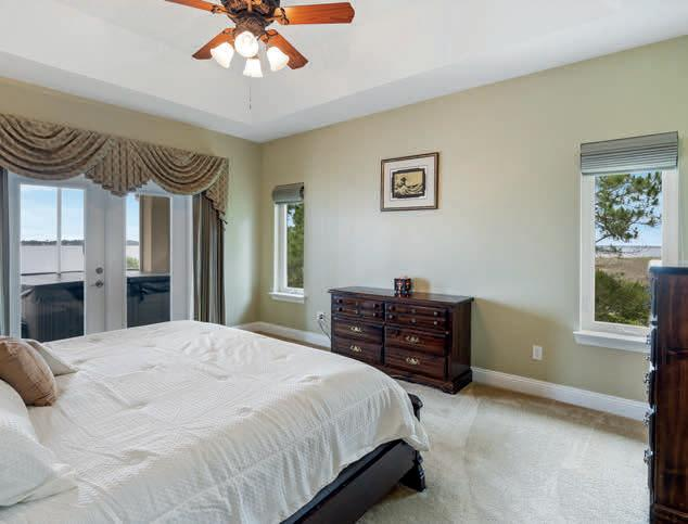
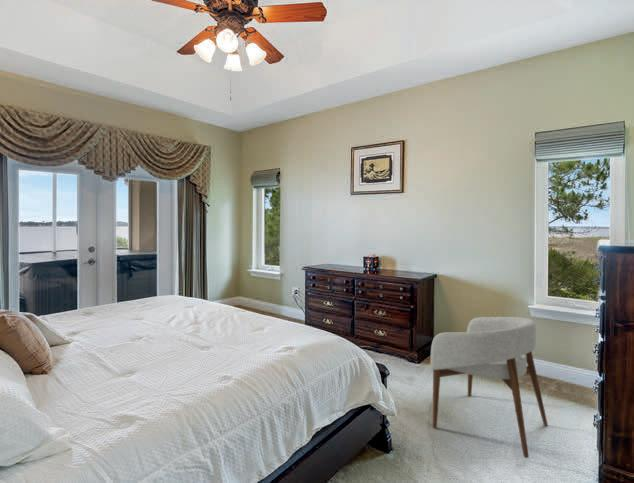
+ armchair [430,316,549,459]
